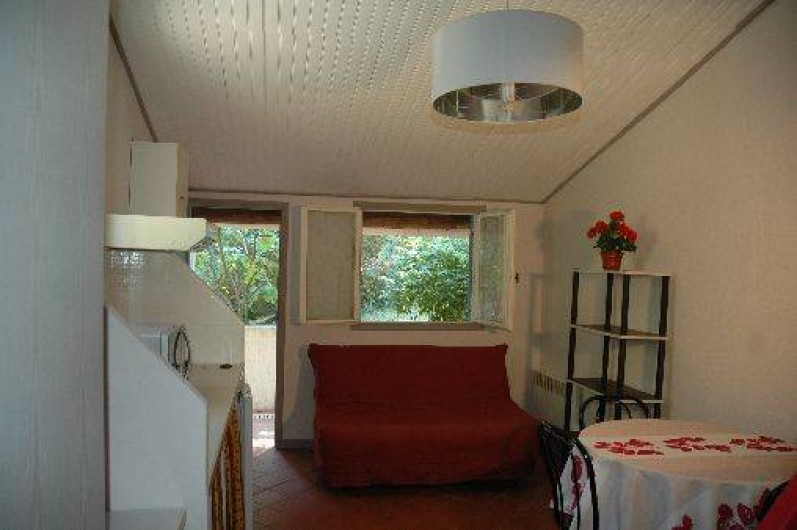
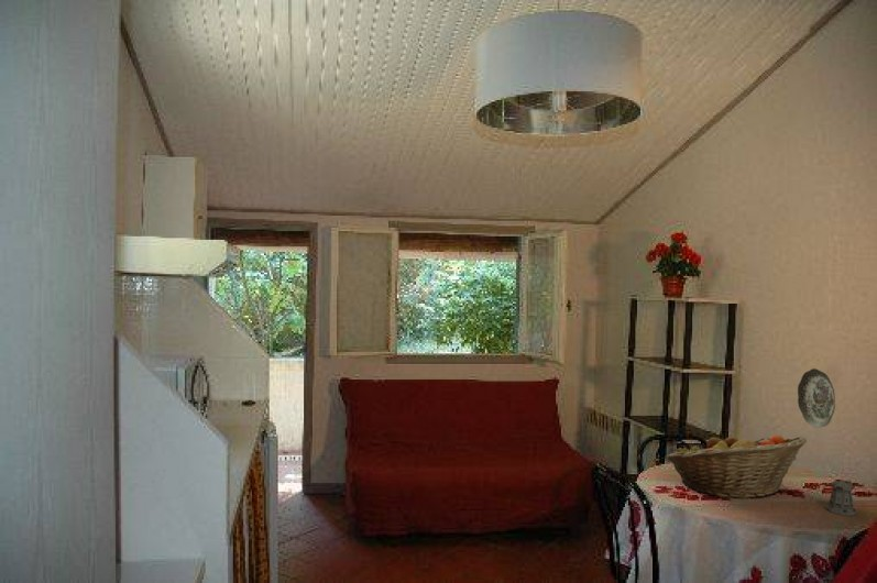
+ decorative plate [797,367,836,429]
+ fruit basket [666,432,808,499]
+ pepper shaker [818,480,857,517]
